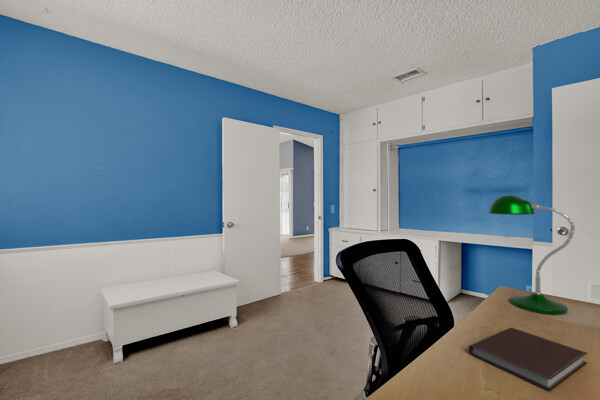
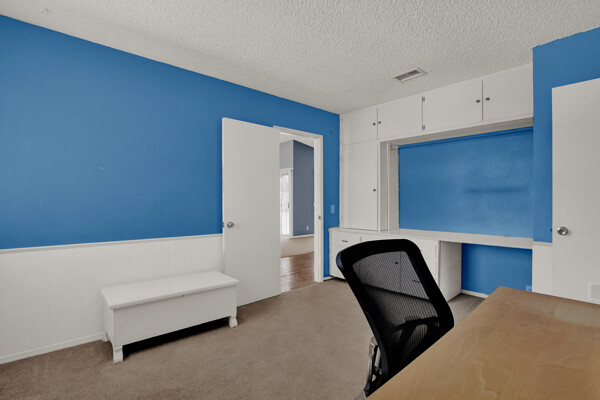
- notebook [468,327,588,392]
- desk lamp [488,194,576,315]
